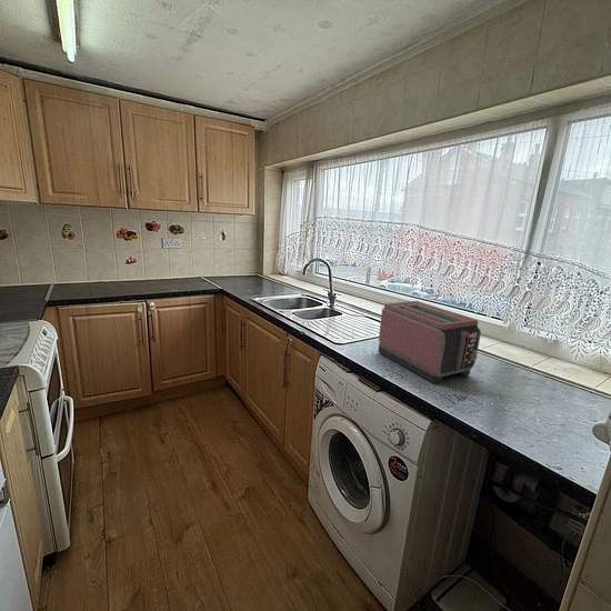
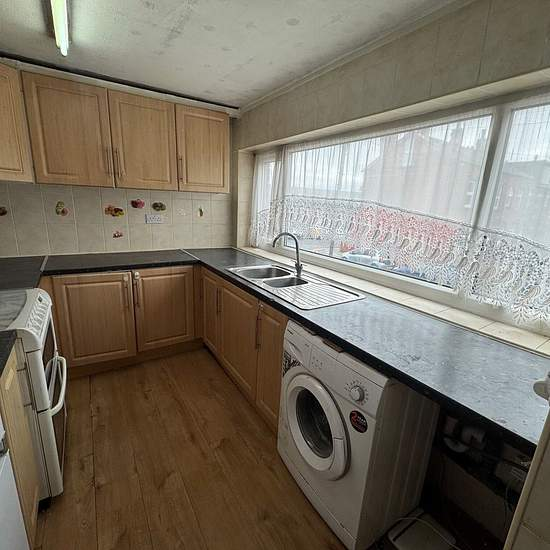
- toaster [377,300,482,384]
